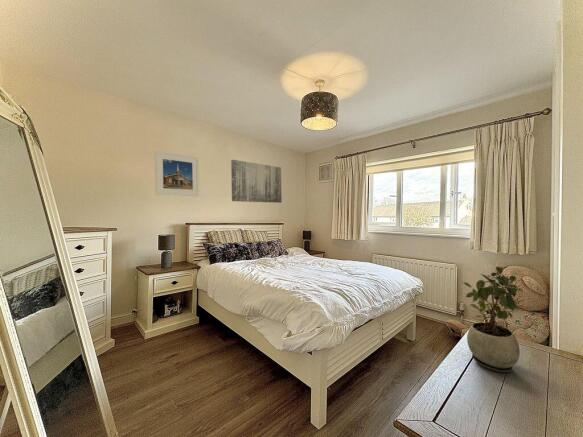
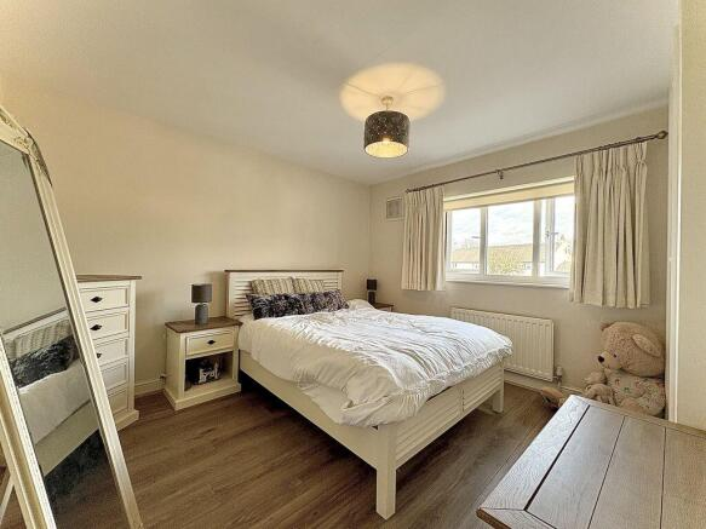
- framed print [154,150,200,197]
- wall art [230,159,283,204]
- potted plant [462,266,523,373]
